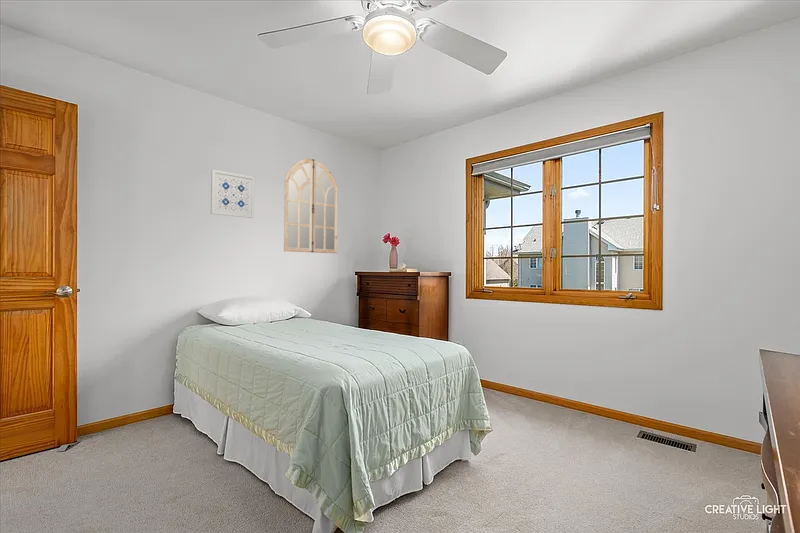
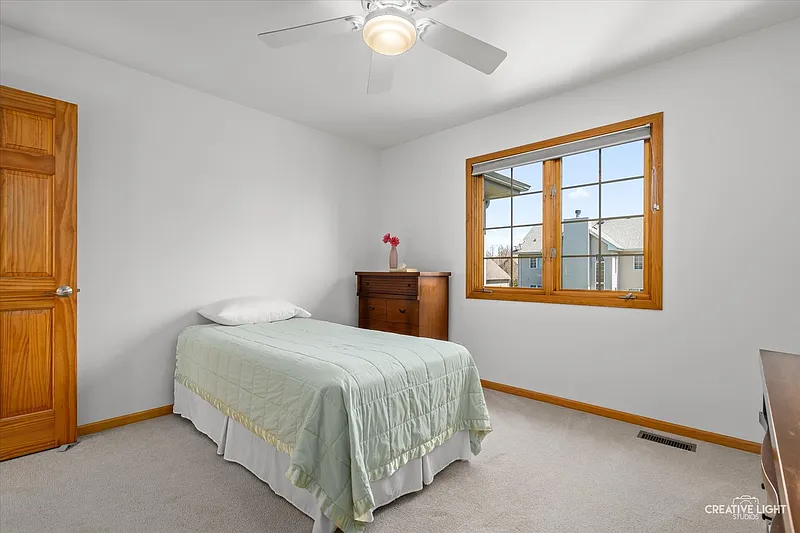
- home mirror [283,158,339,254]
- wall art [210,168,256,219]
